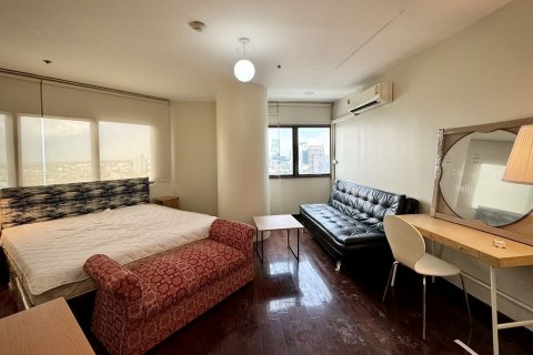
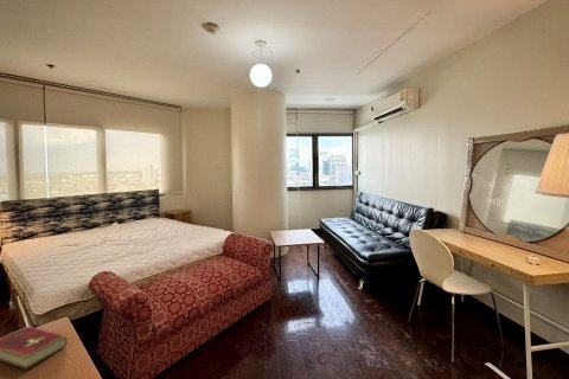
+ hardcover book [0,325,69,371]
